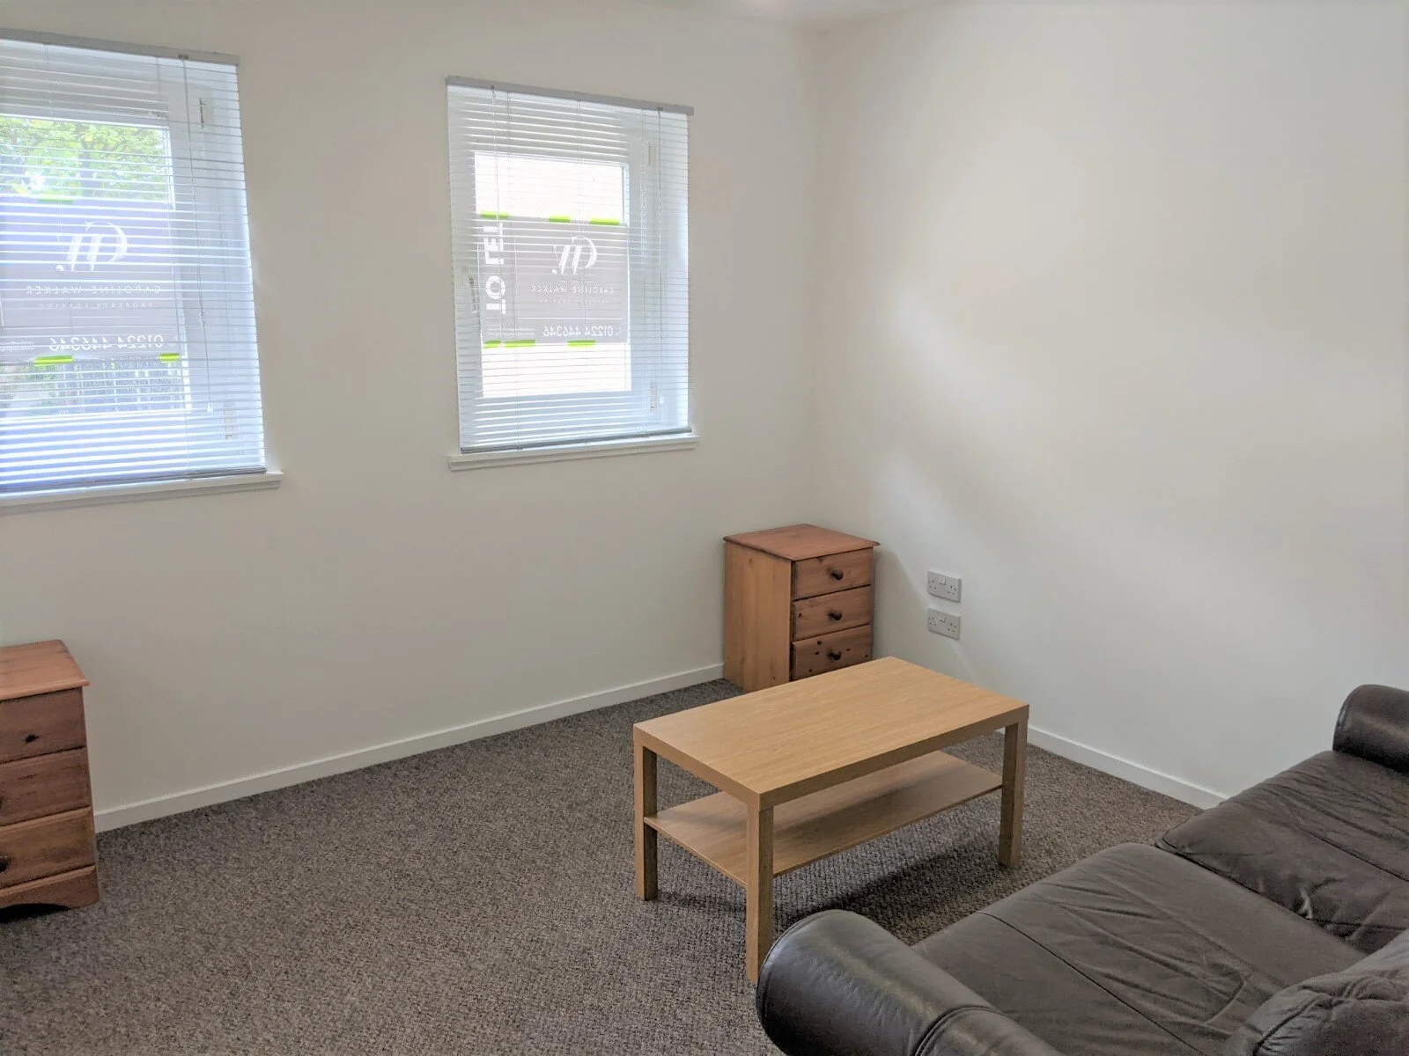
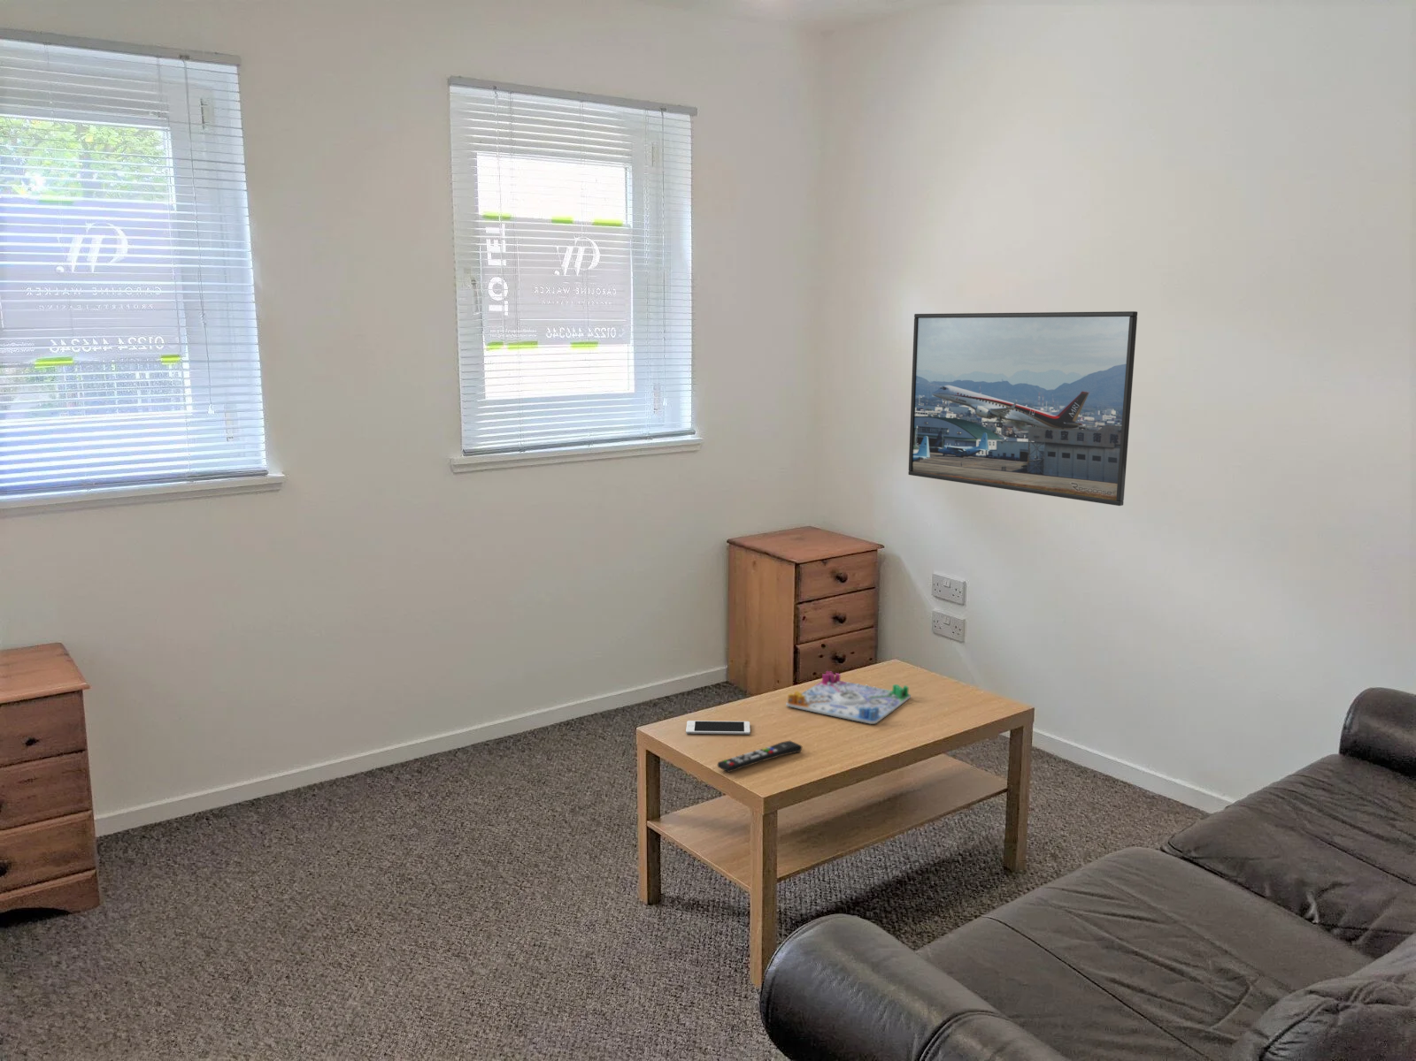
+ cell phone [685,720,750,734]
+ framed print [908,310,1138,507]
+ remote control [717,740,803,772]
+ board game [785,670,912,726]
